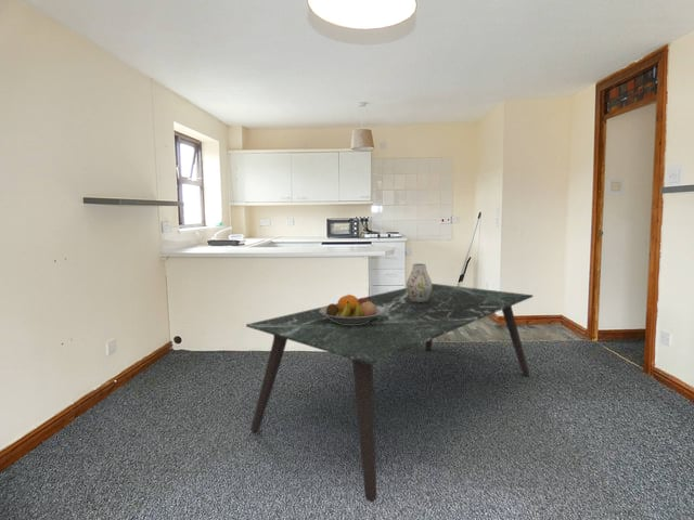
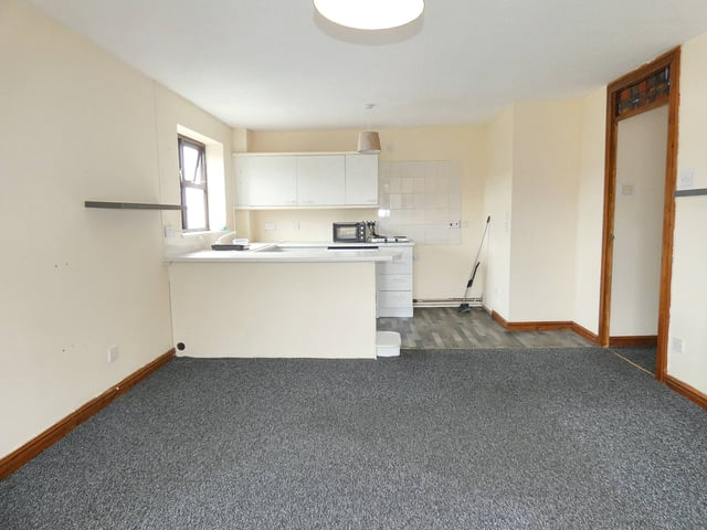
- dining table [245,283,535,504]
- vase [406,263,433,302]
- fruit bowl [320,292,384,325]
